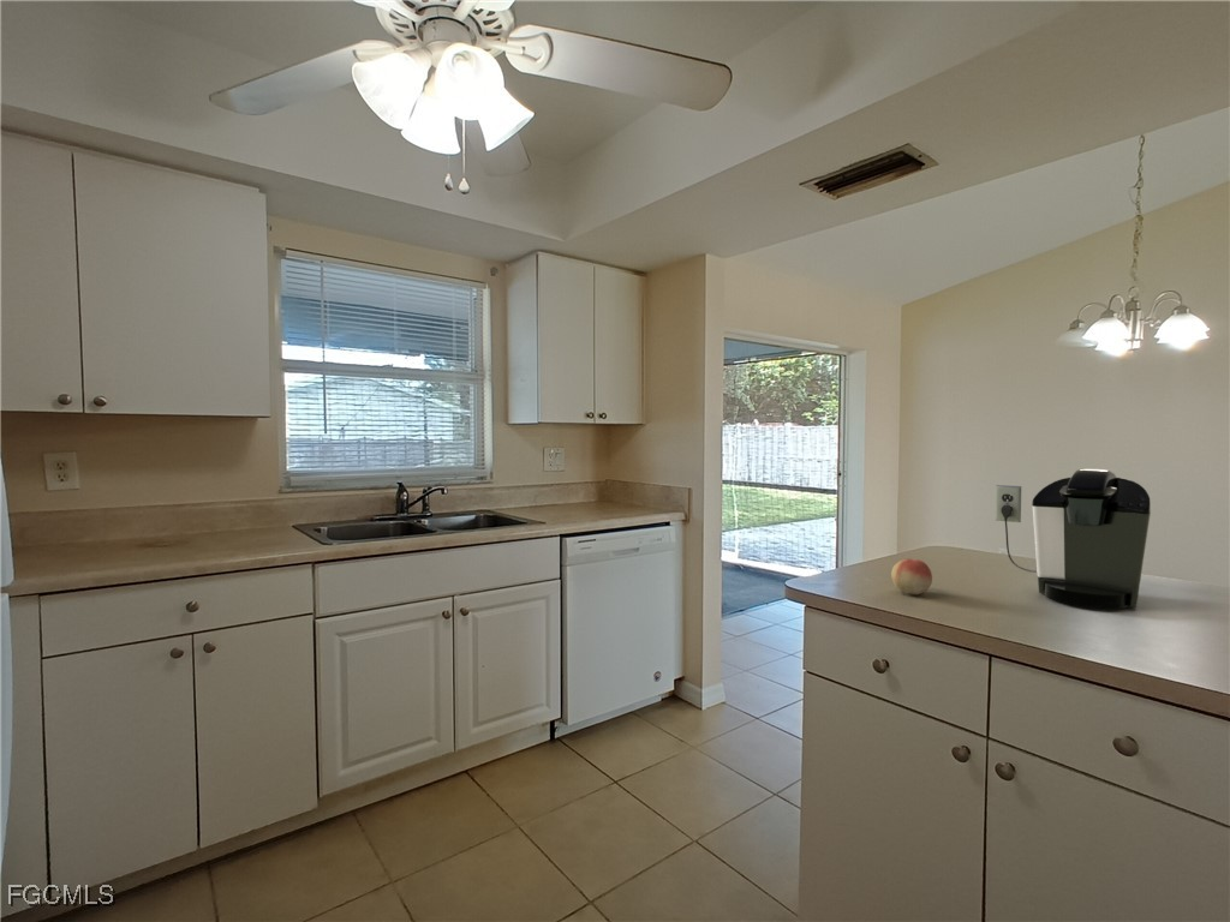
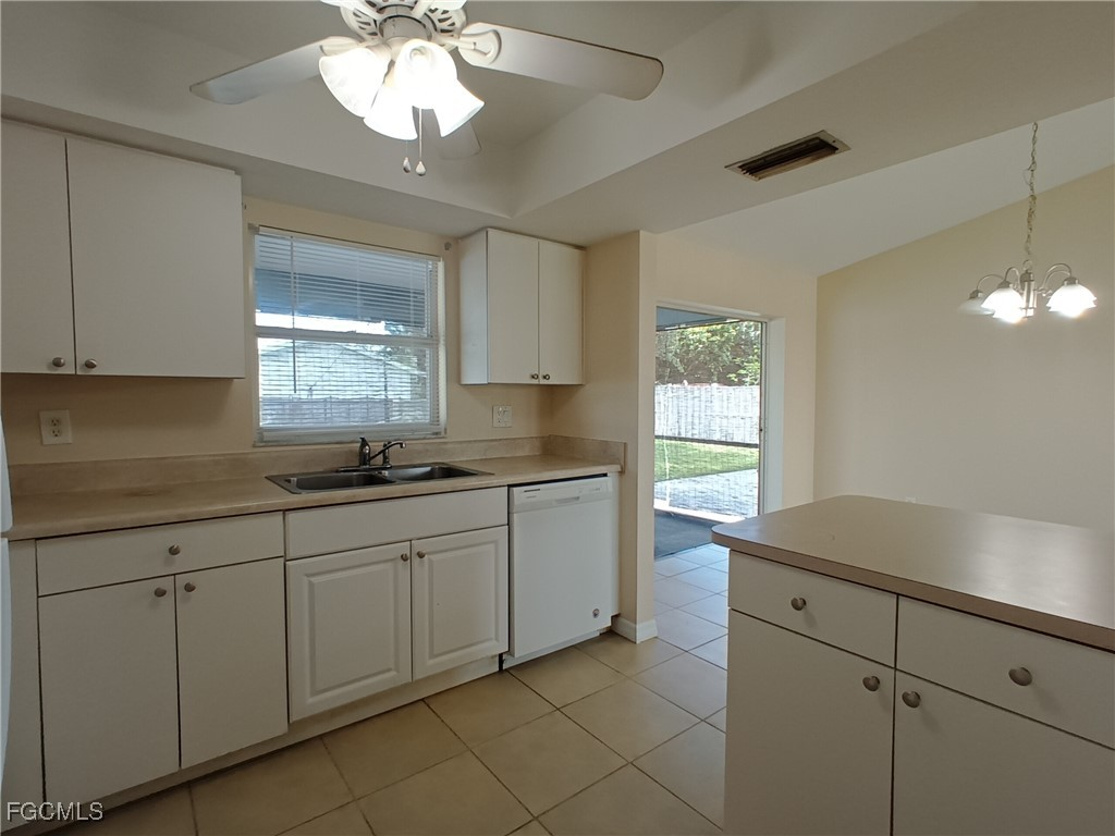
- coffee maker [995,468,1152,610]
- fruit [890,558,933,595]
